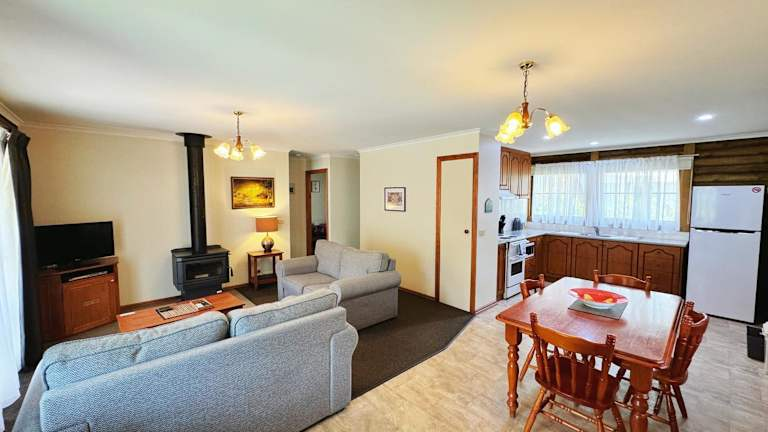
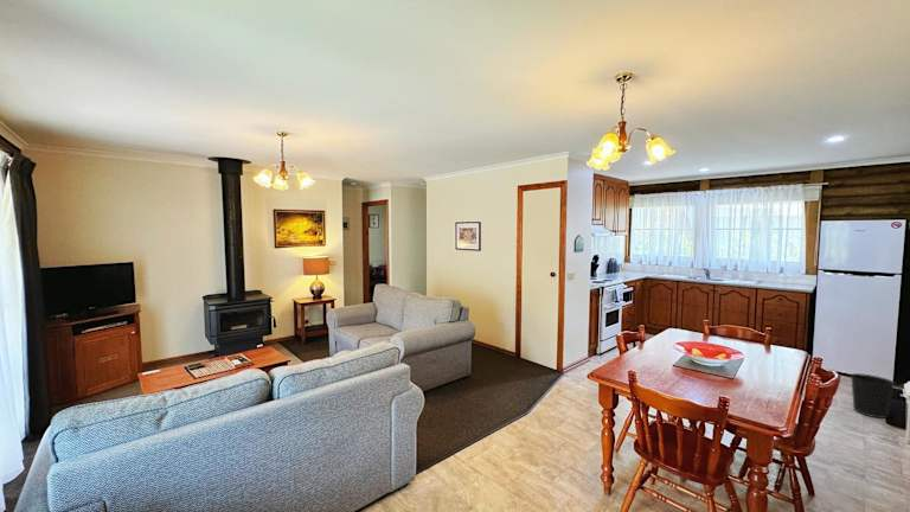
+ wastebasket [850,372,896,420]
